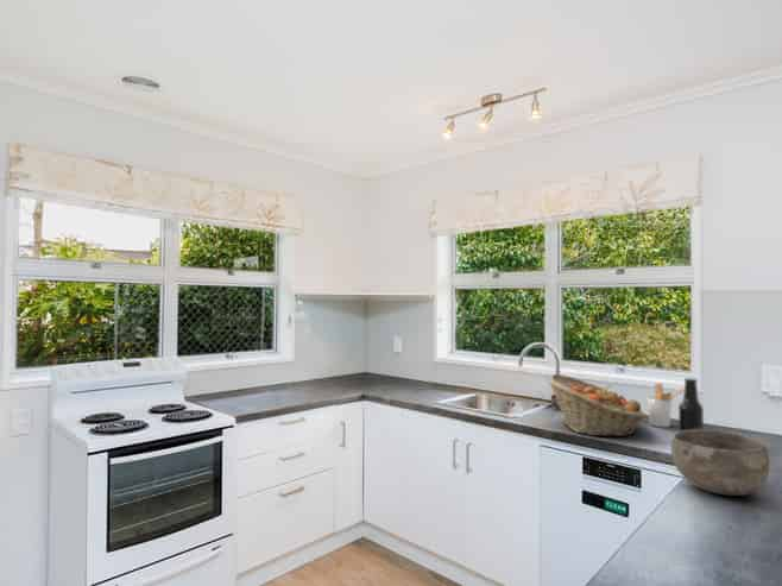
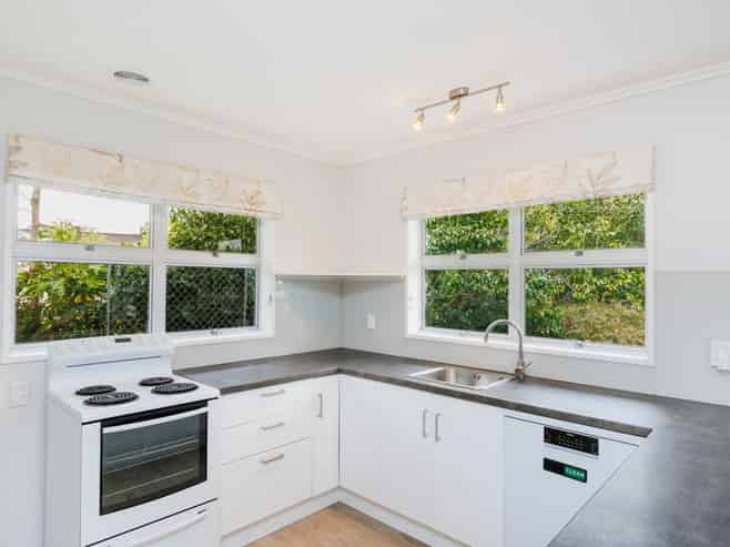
- fruit basket [545,373,648,437]
- bowl [670,428,771,497]
- utensil holder [647,383,685,428]
- beer bottle [677,377,705,433]
